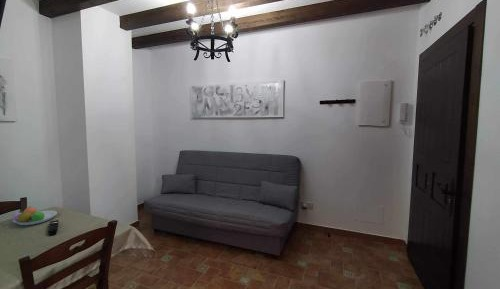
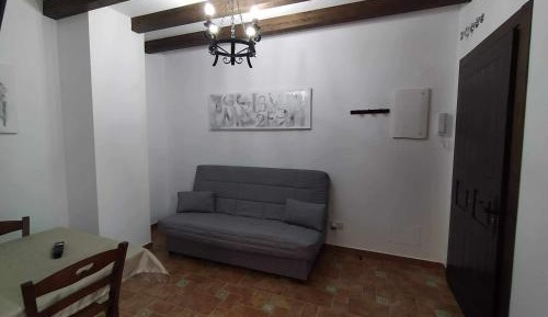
- fruit bowl [11,206,58,226]
